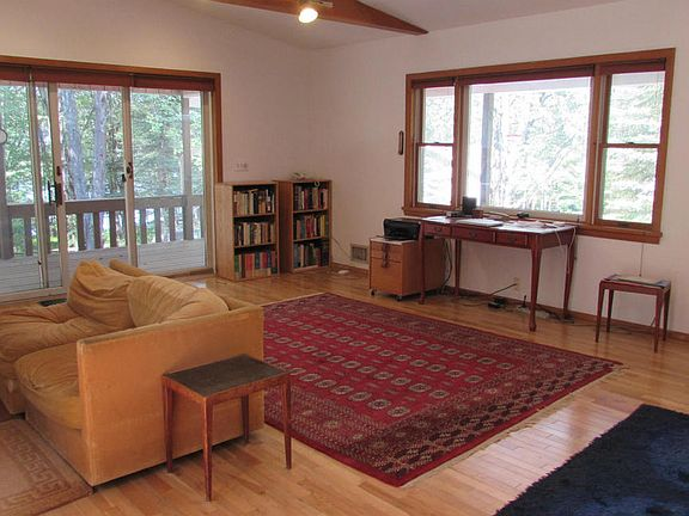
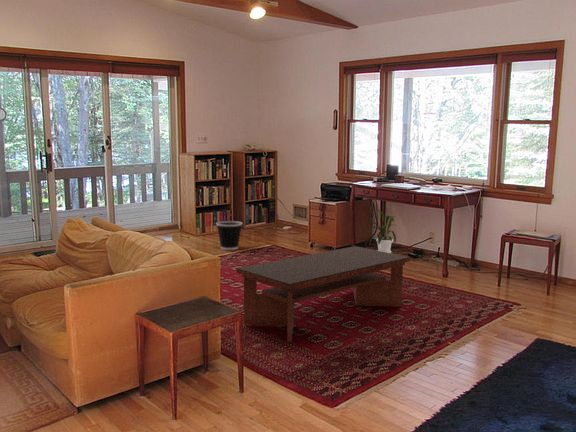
+ house plant [361,208,397,253]
+ wastebasket [215,220,243,251]
+ coffee table [235,245,411,343]
